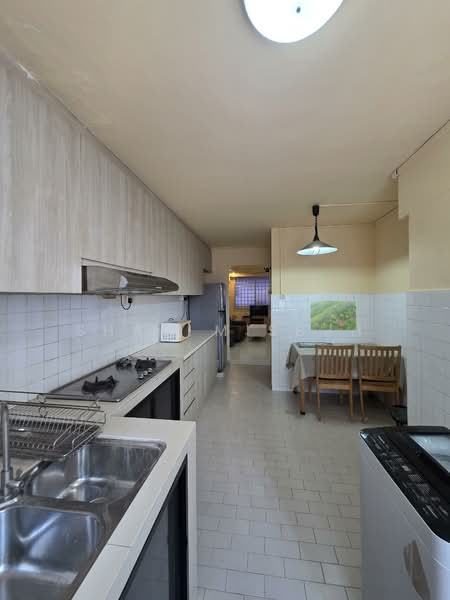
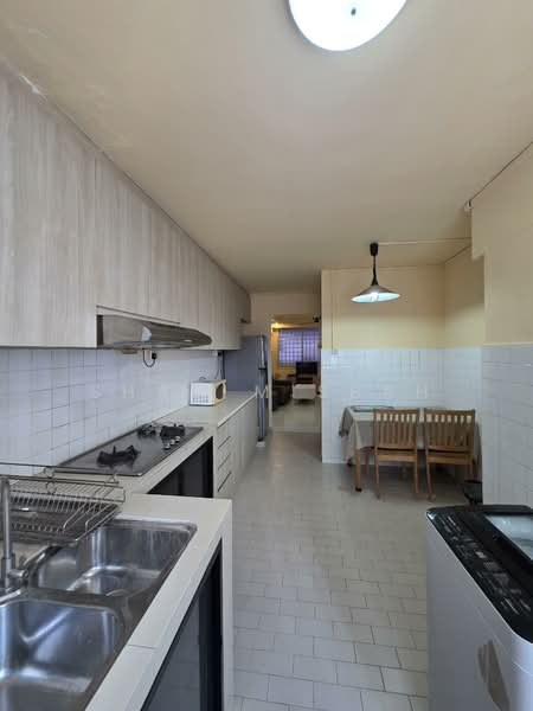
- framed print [309,299,358,332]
